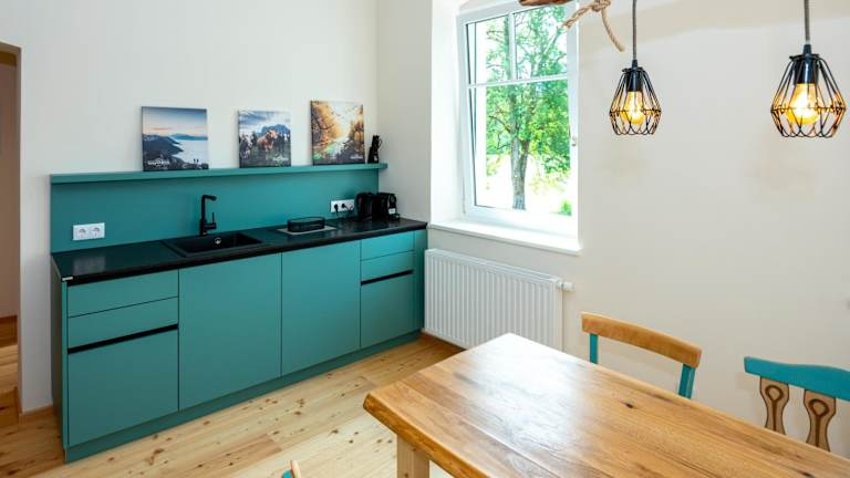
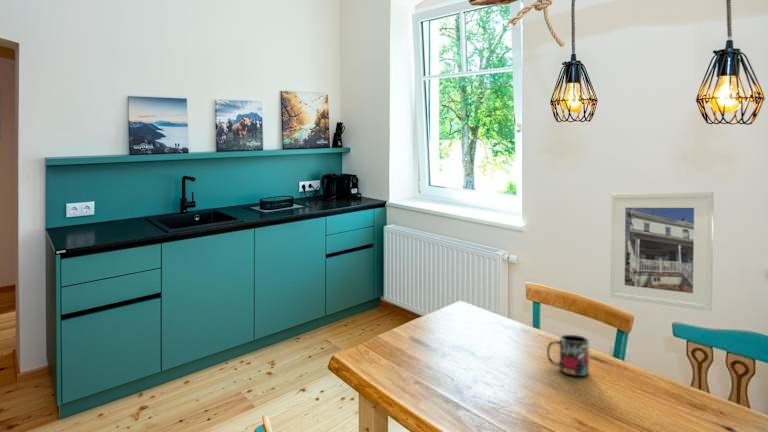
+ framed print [609,191,715,312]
+ mug [546,334,590,377]
